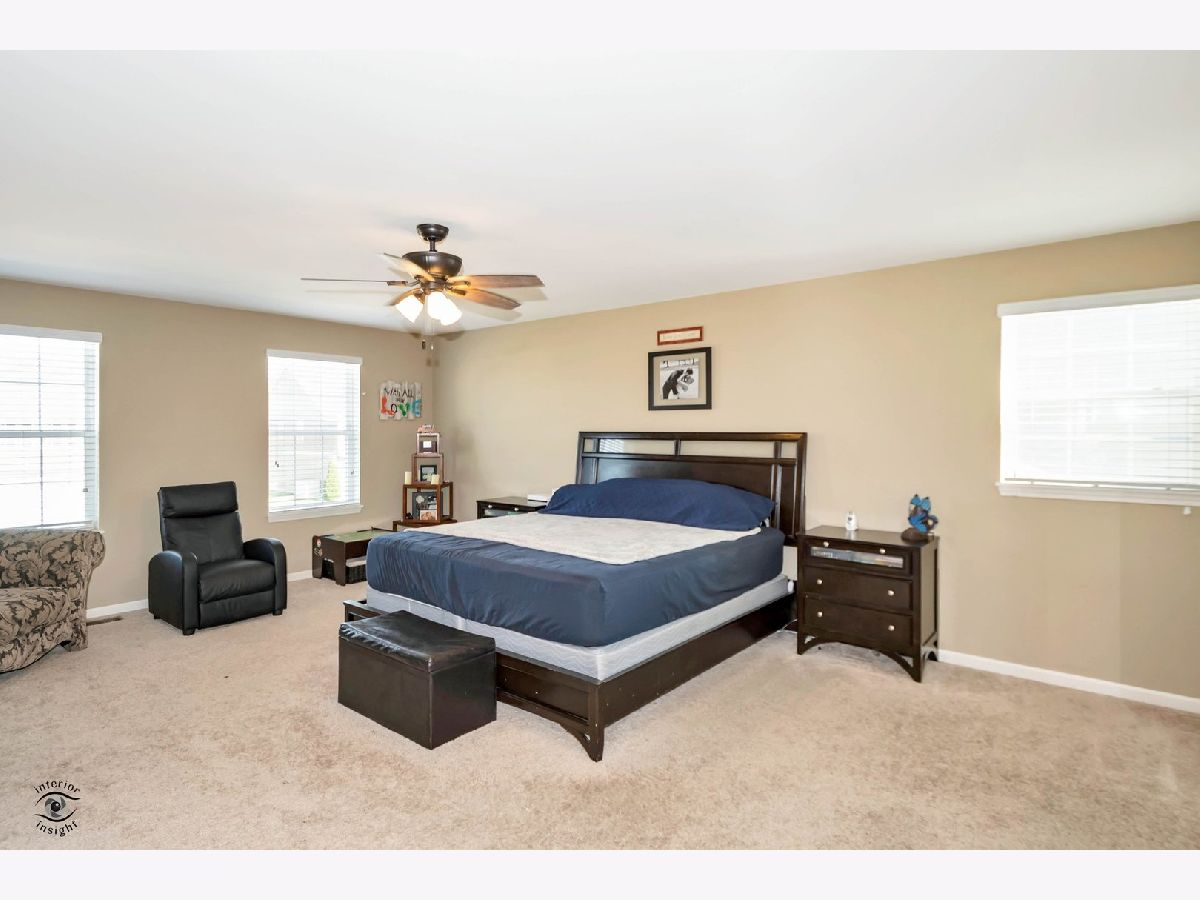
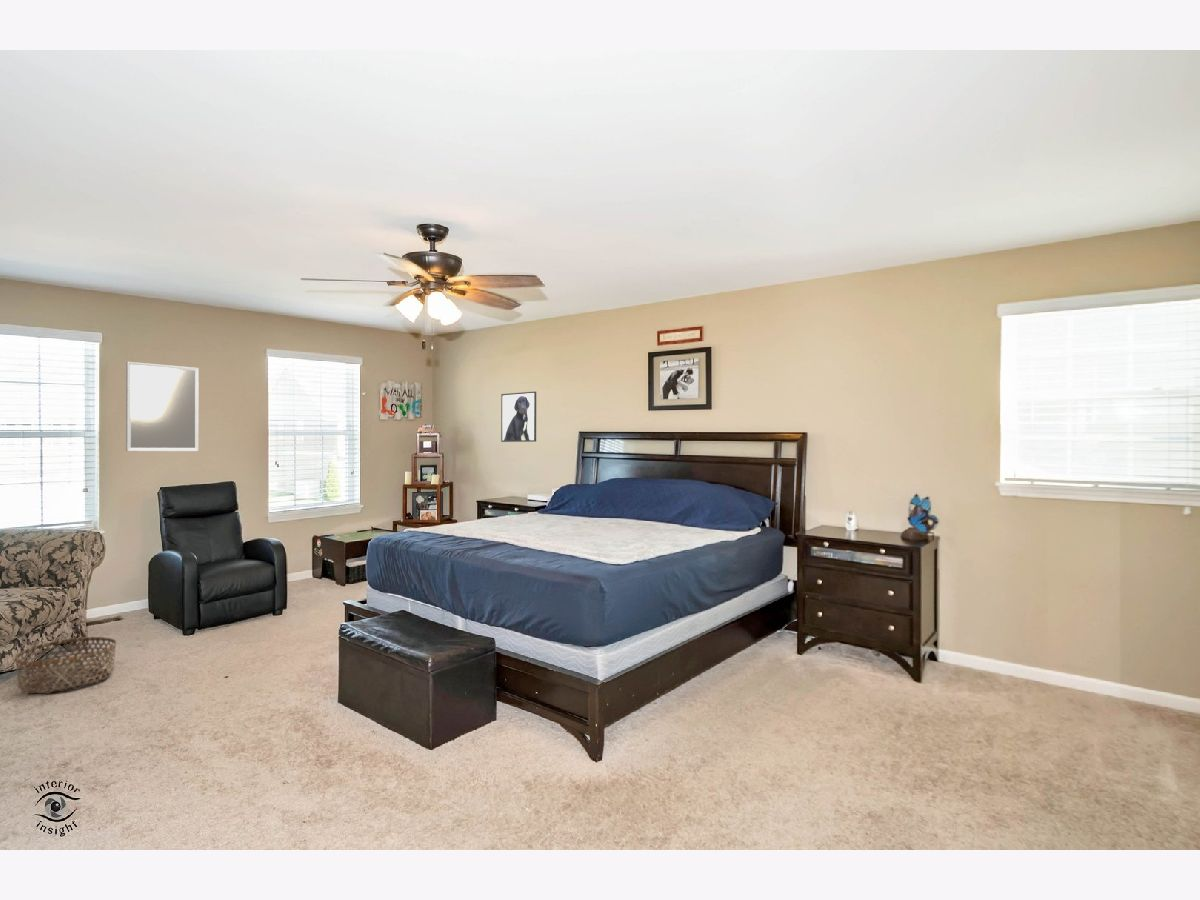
+ basket [14,636,118,694]
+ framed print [500,391,537,443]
+ home mirror [125,361,200,452]
